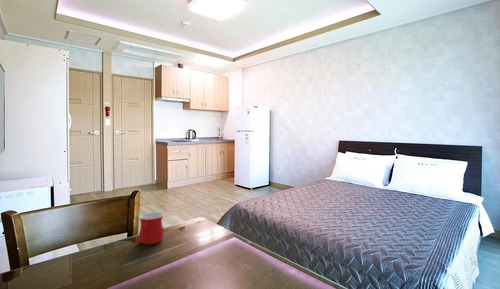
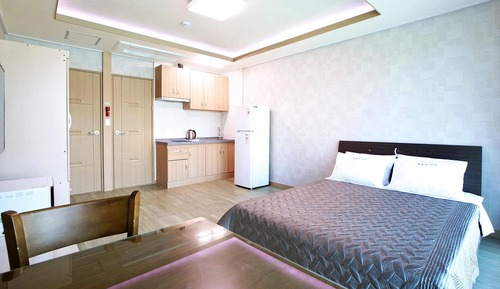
- mug [138,211,165,246]
